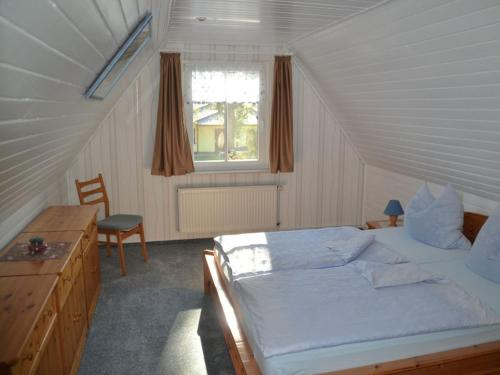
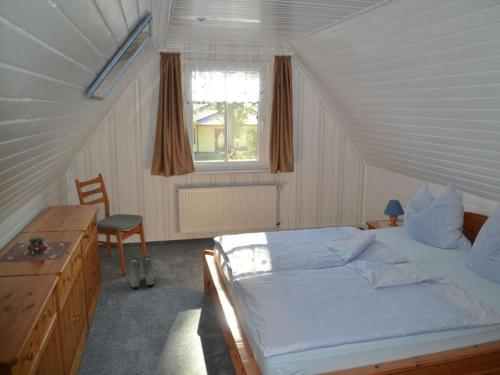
+ boots [129,256,155,289]
